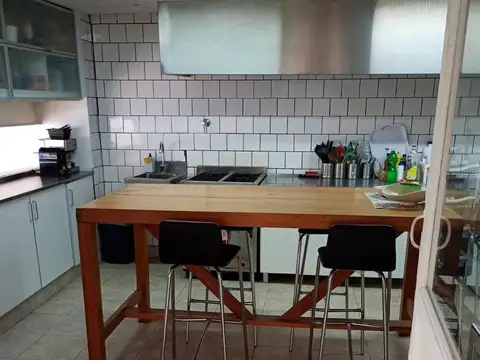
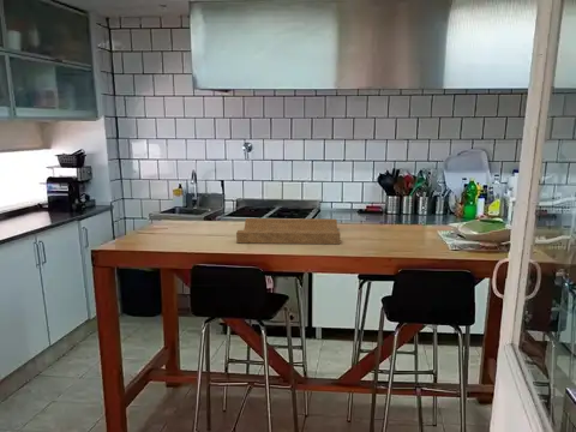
+ cutting board [235,217,341,245]
